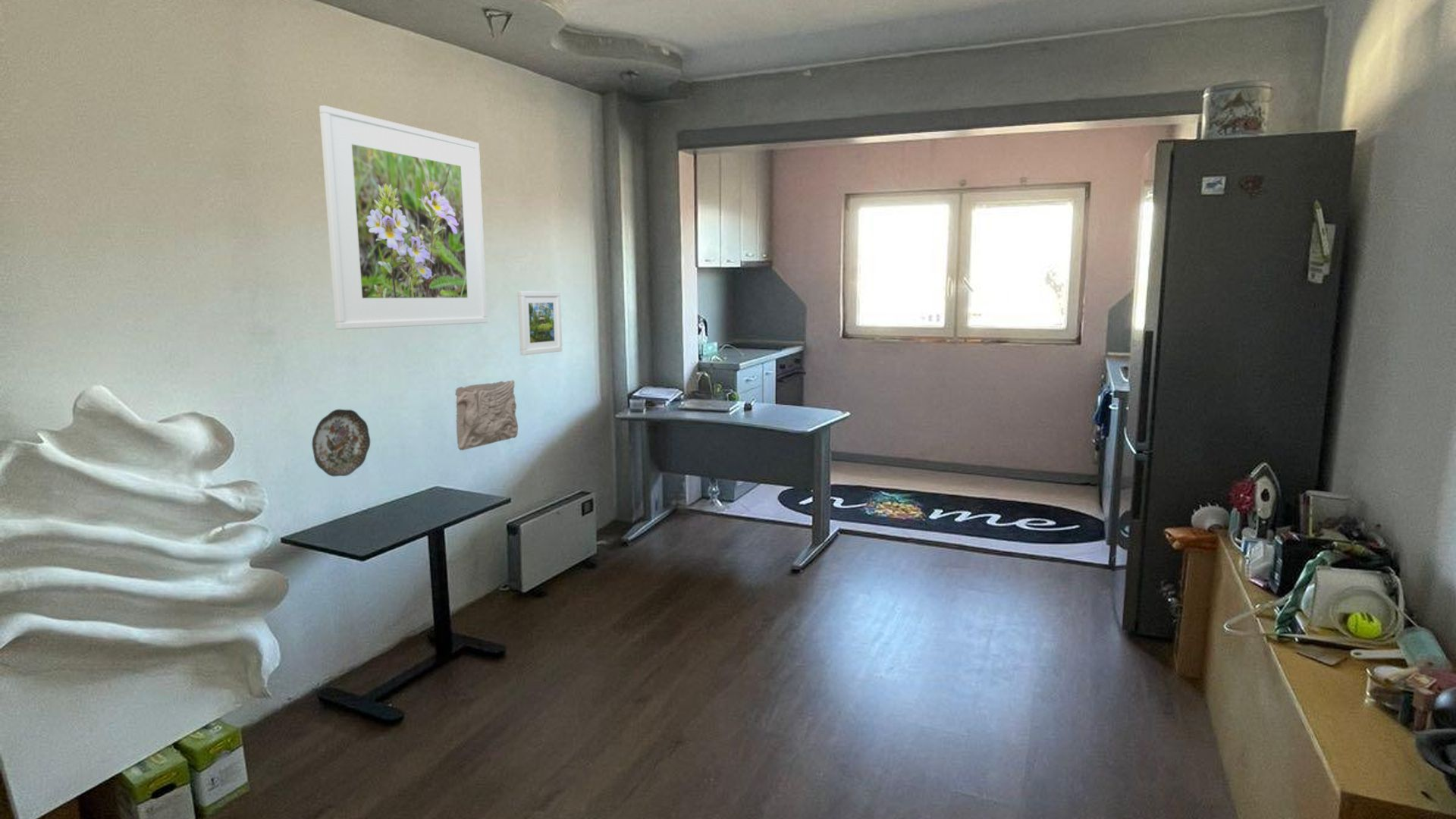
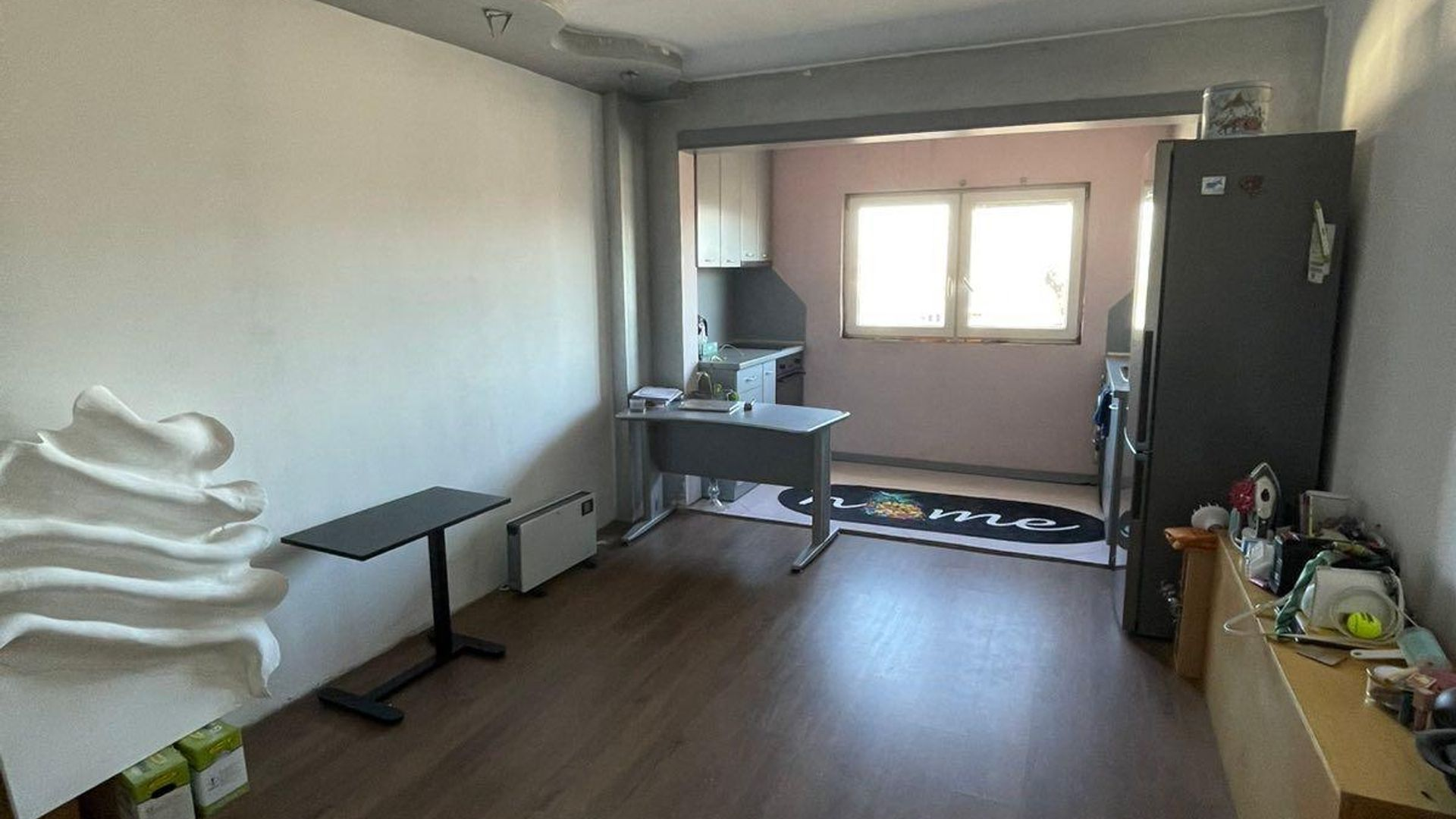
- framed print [517,290,563,356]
- decorative relief [454,379,519,451]
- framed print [318,105,488,330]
- decorative plate [311,409,371,477]
